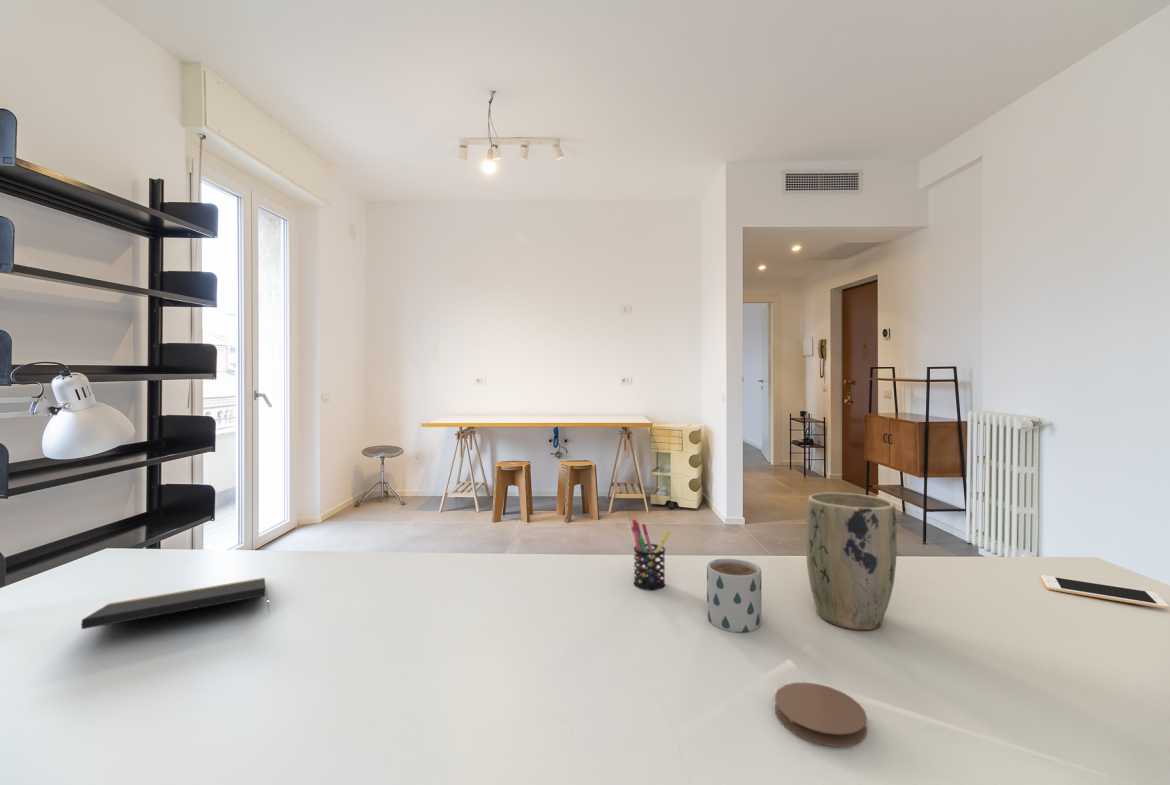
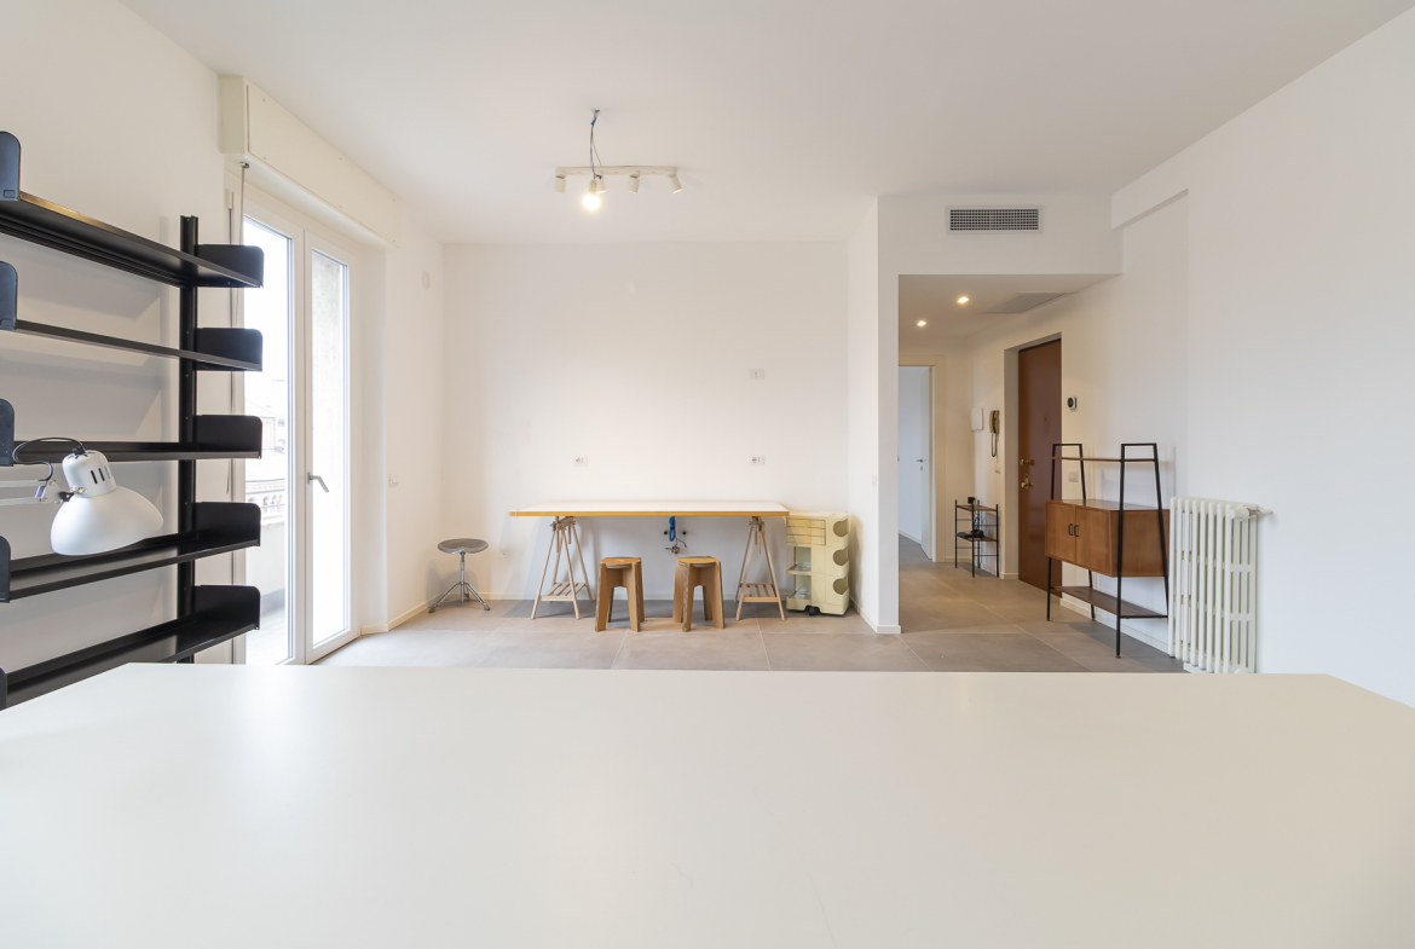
- mug [706,558,762,634]
- plant pot [805,491,898,631]
- pen holder [630,518,671,592]
- coaster [774,681,868,747]
- cell phone [1040,574,1170,610]
- notepad [80,577,271,630]
